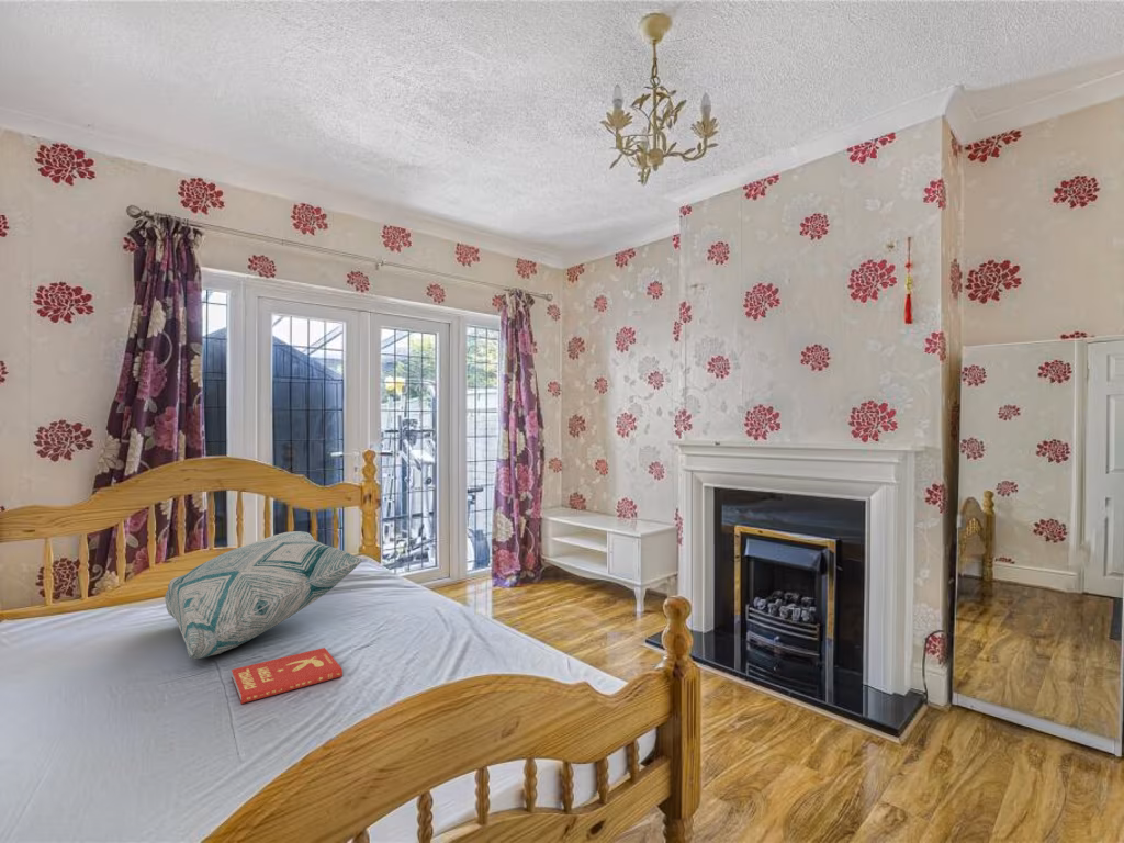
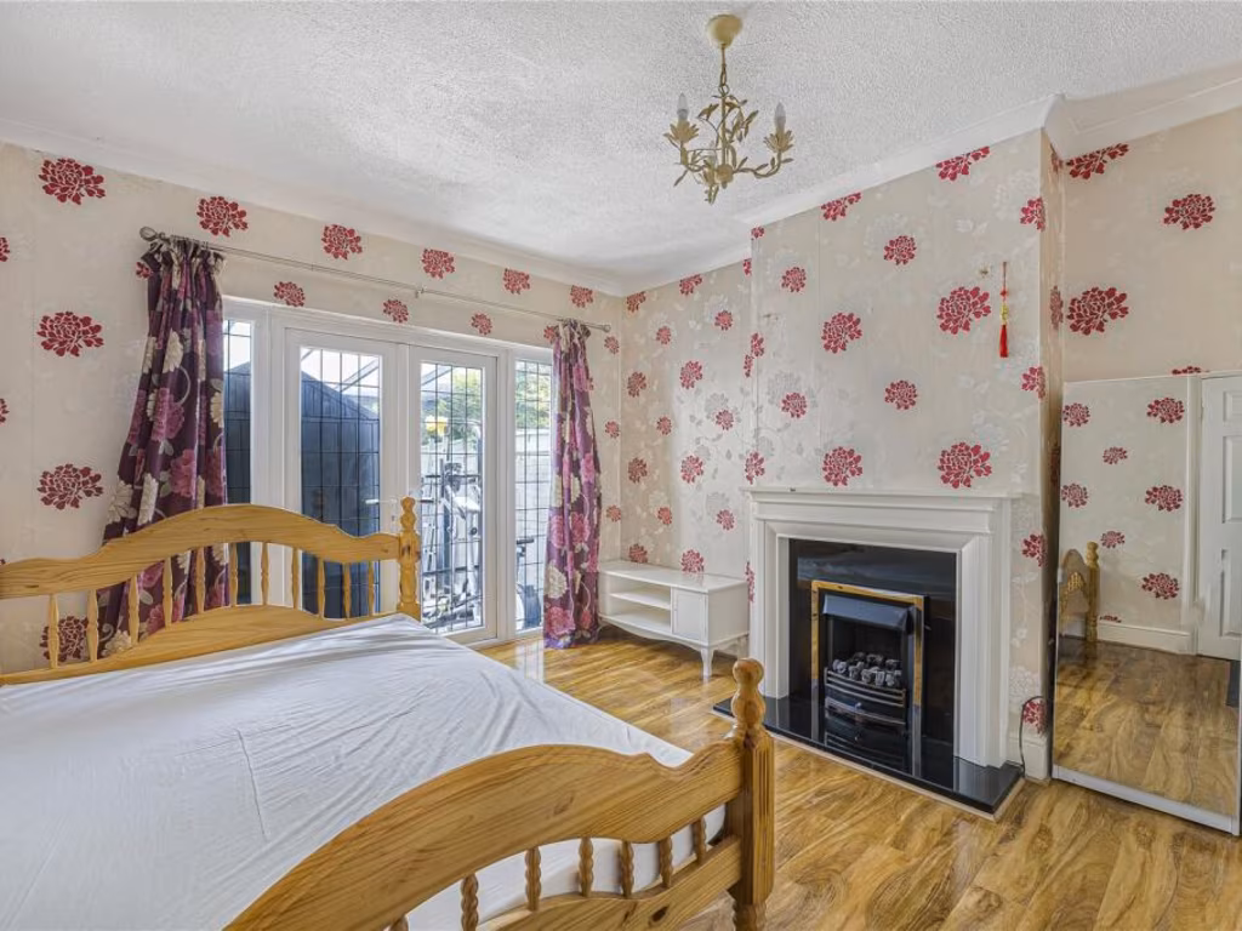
- decorative pillow [164,530,364,660]
- book [231,647,344,705]
